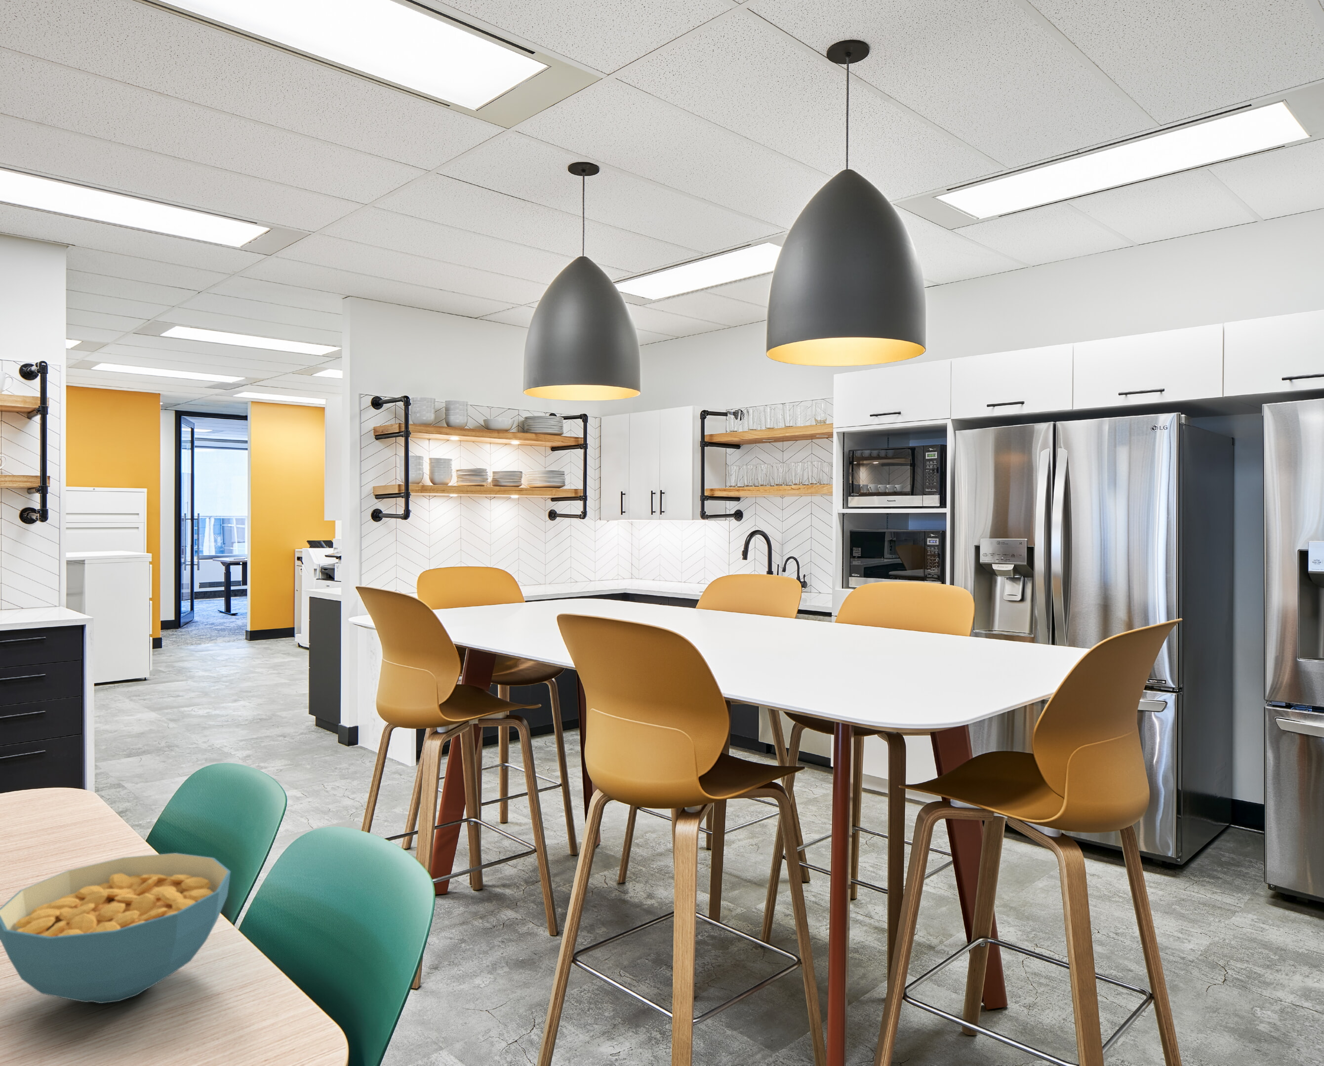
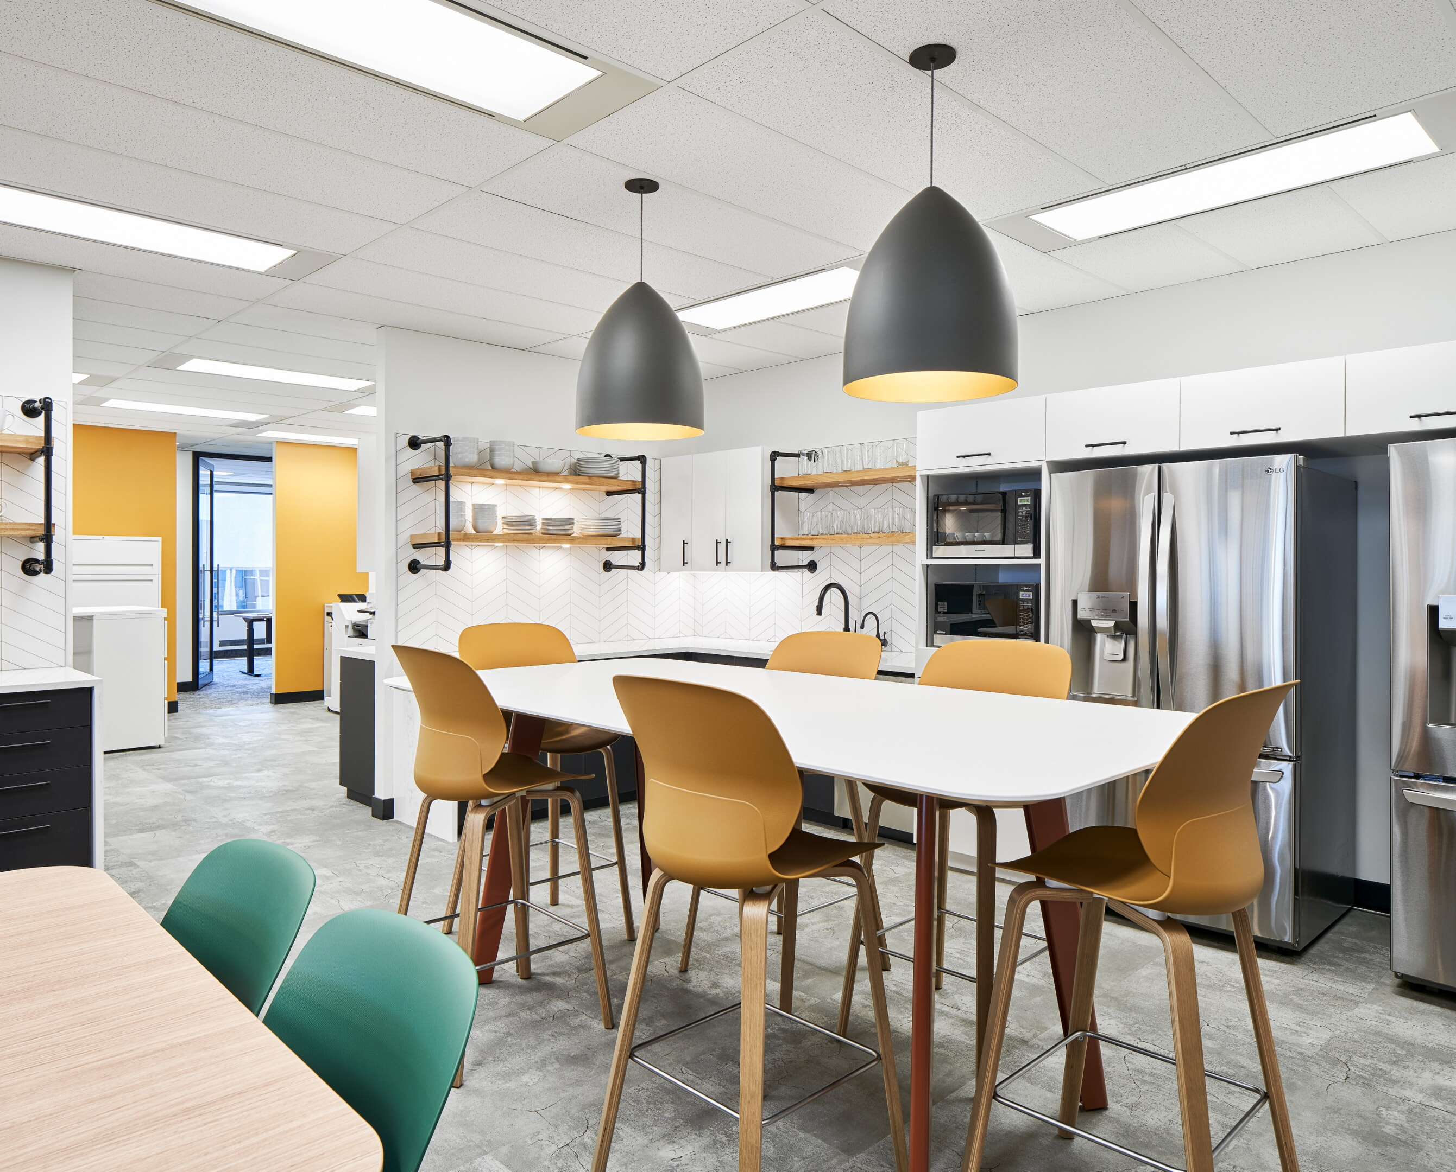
- cereal bowl [0,853,231,1004]
